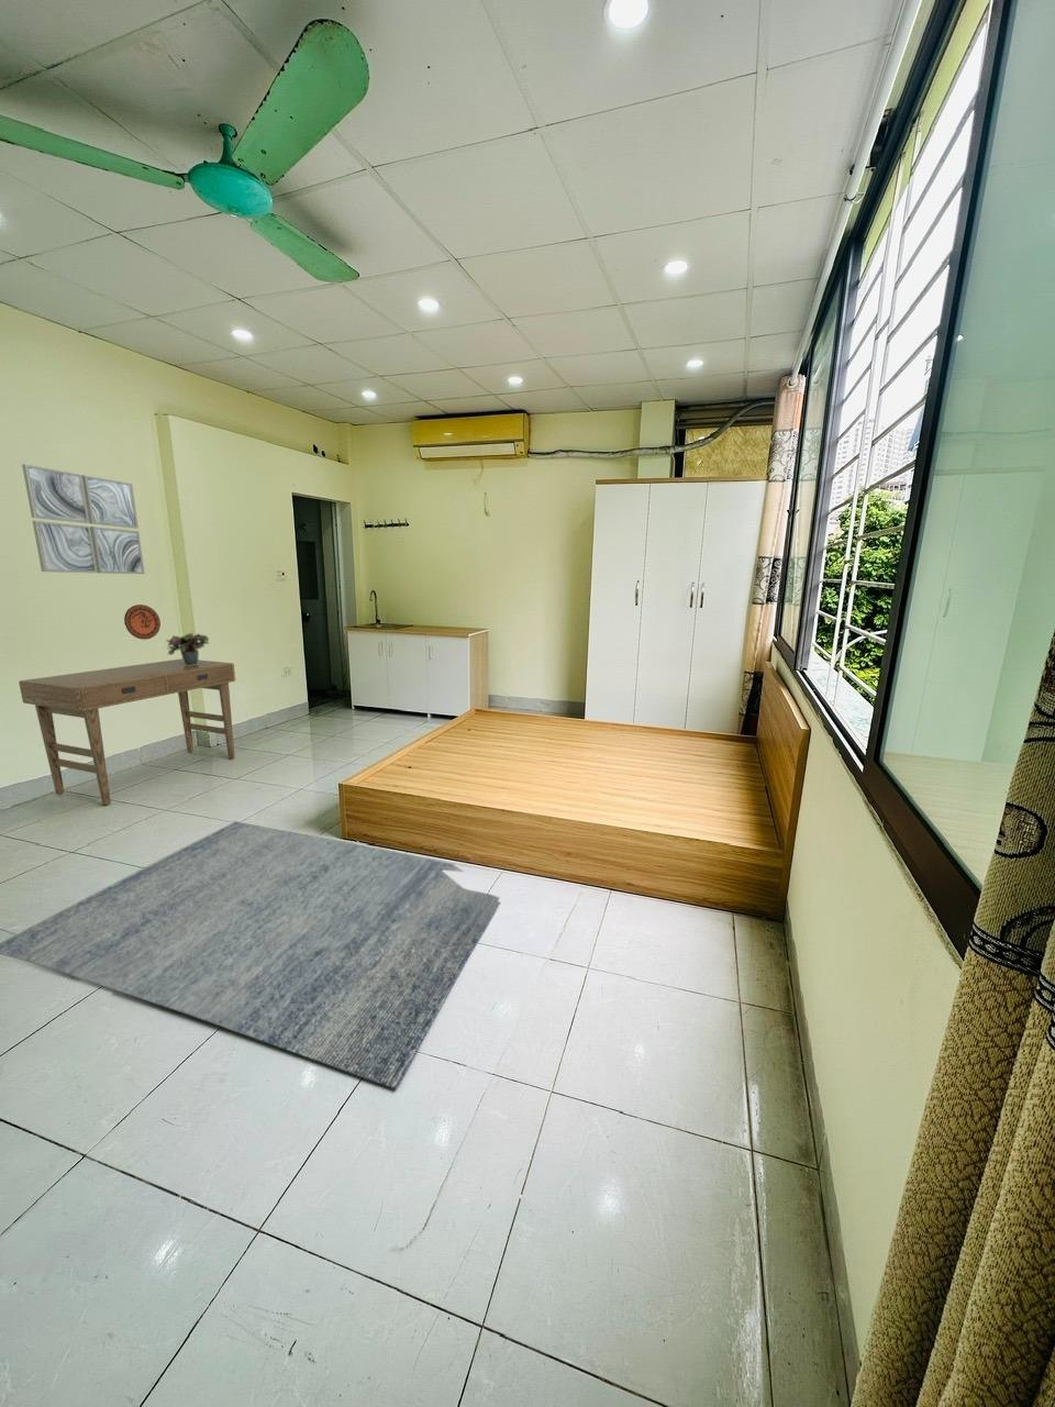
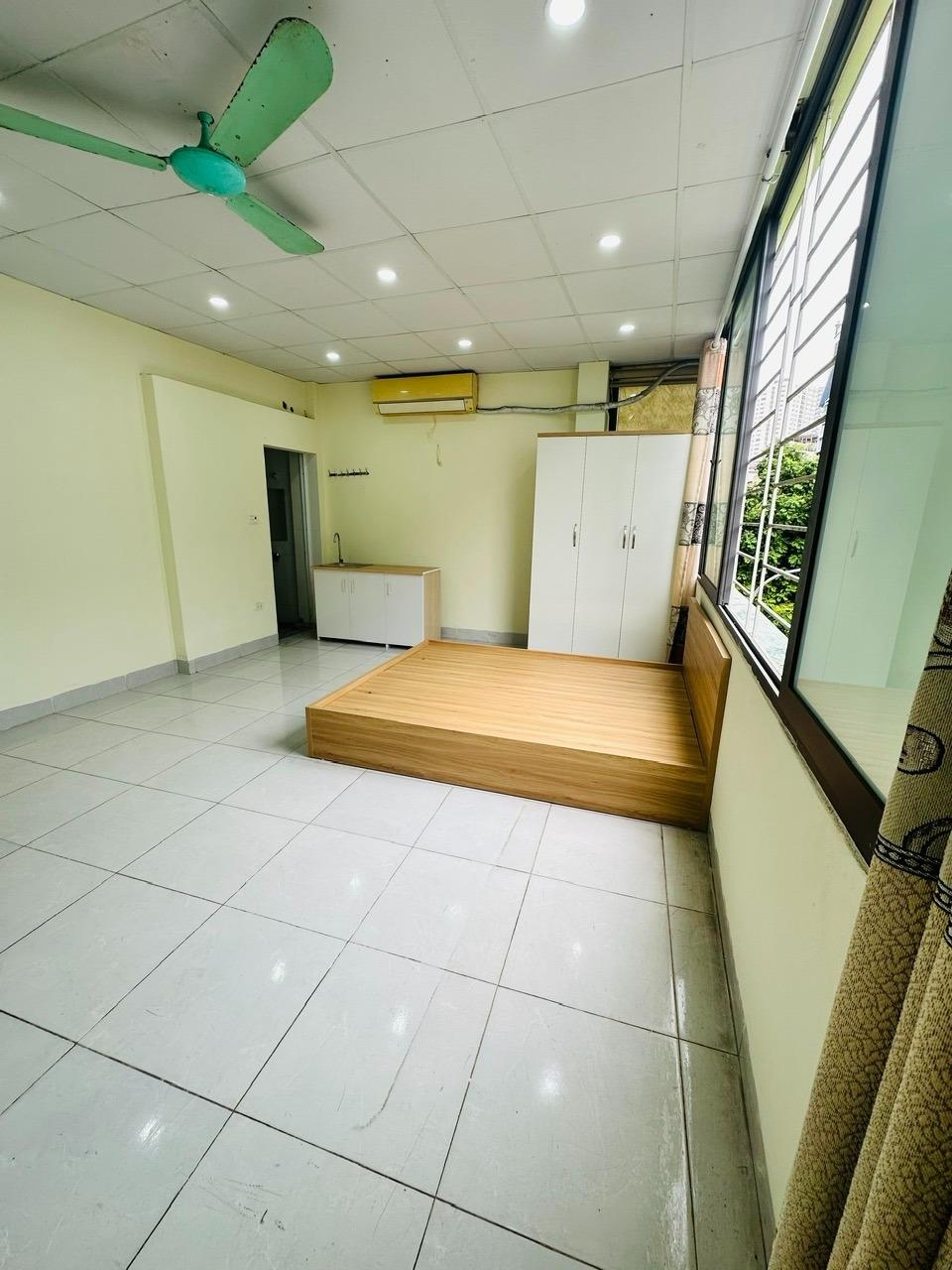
- rug [0,820,502,1089]
- potted plant [165,633,209,666]
- decorative plate [123,604,162,640]
- desk [18,657,236,807]
- wall art [21,463,146,575]
